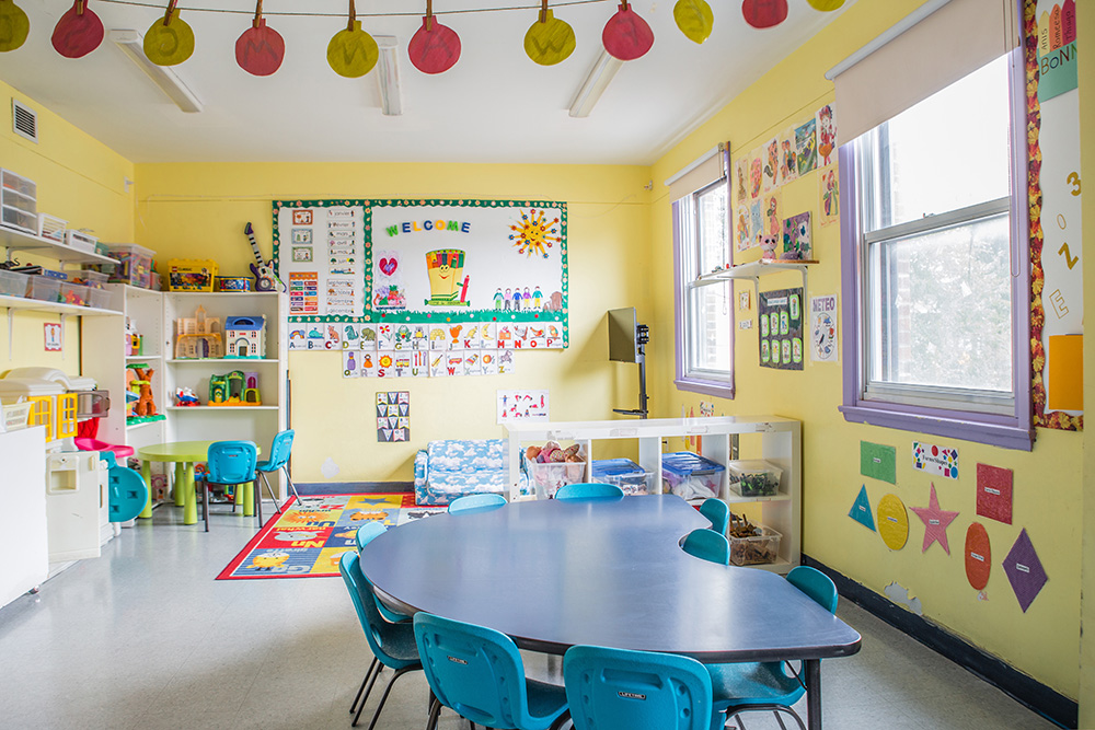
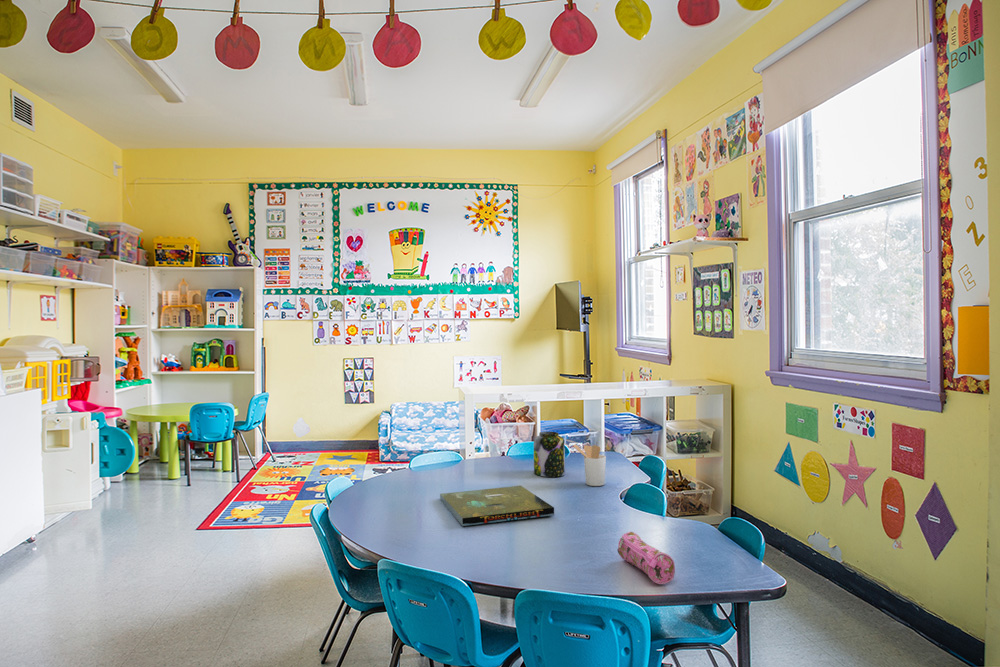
+ board game [439,485,555,527]
+ pencil case [617,531,676,585]
+ jar [533,431,566,478]
+ utensil holder [573,443,607,487]
